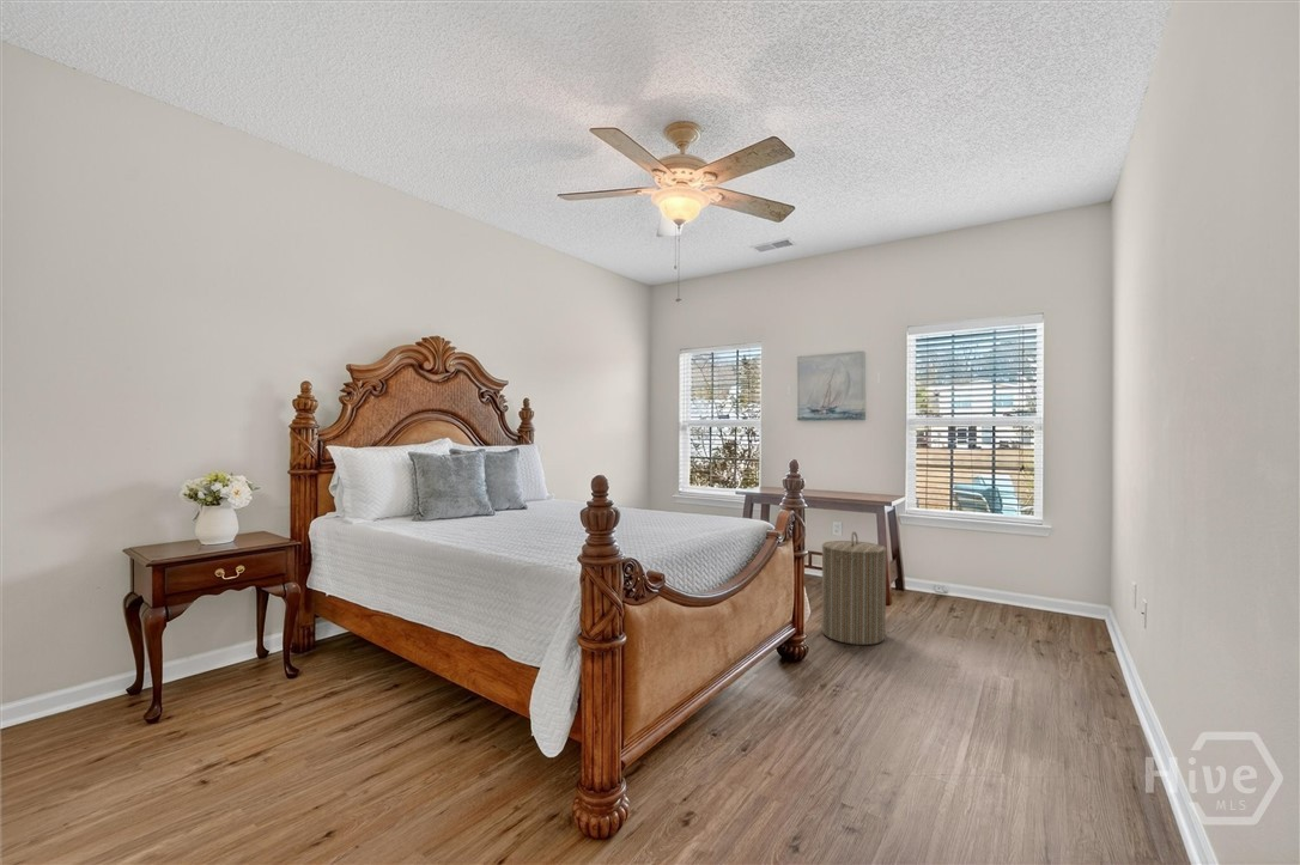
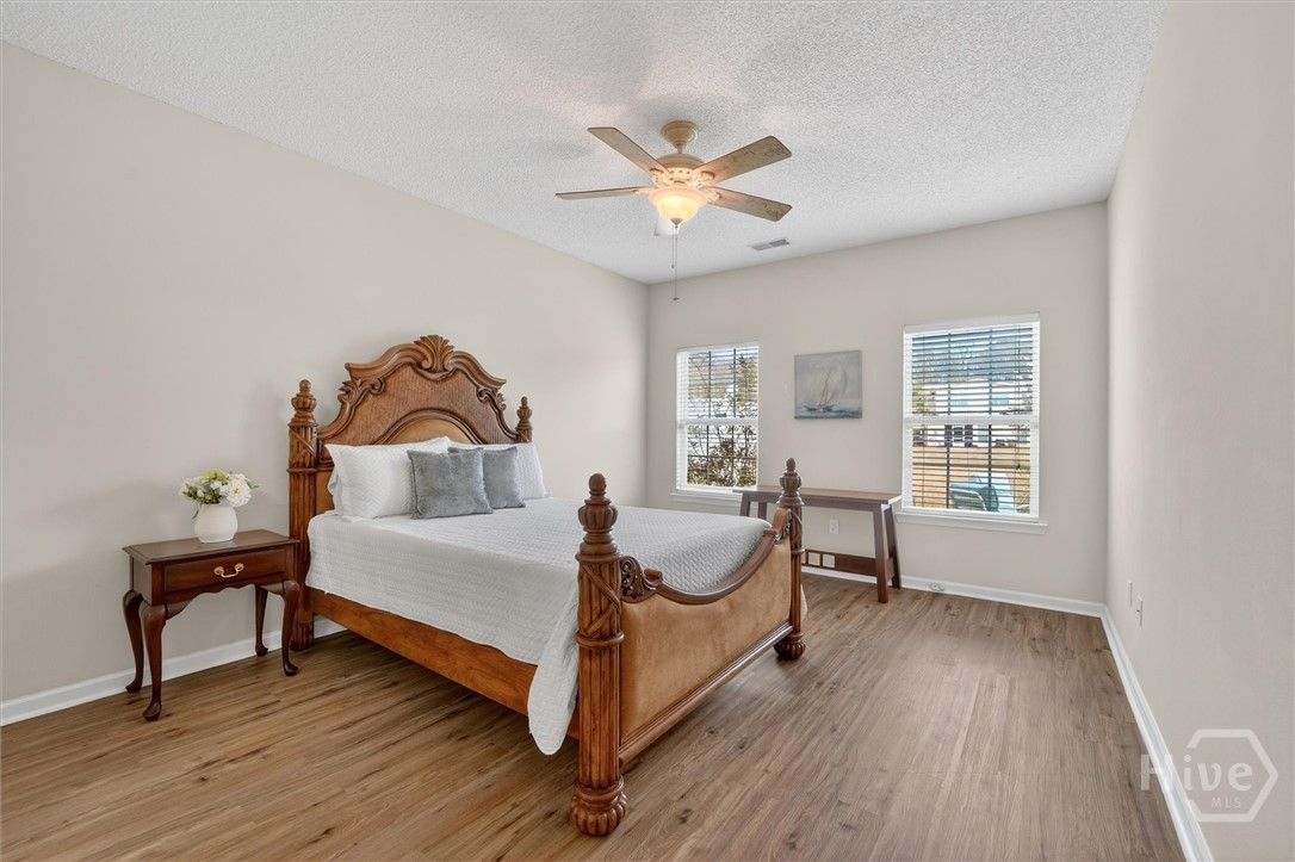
- laundry hamper [820,530,888,646]
